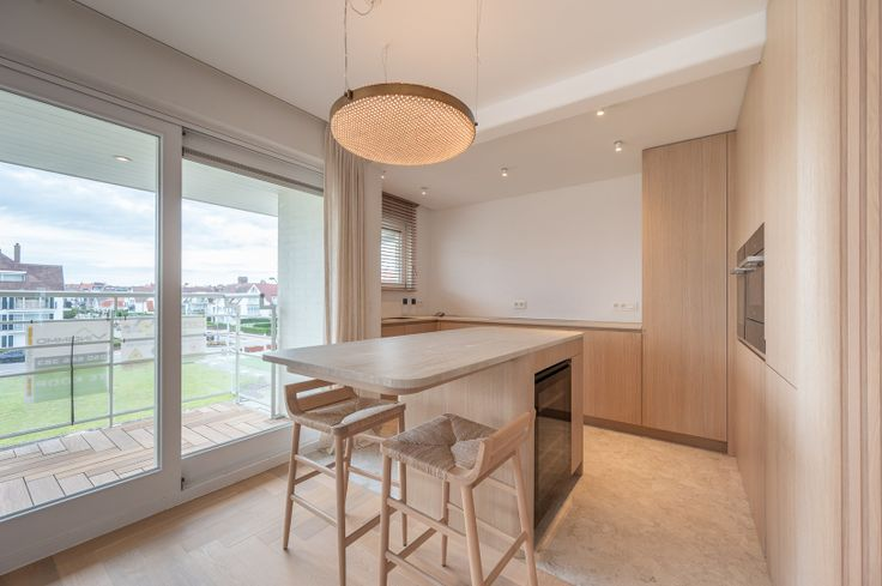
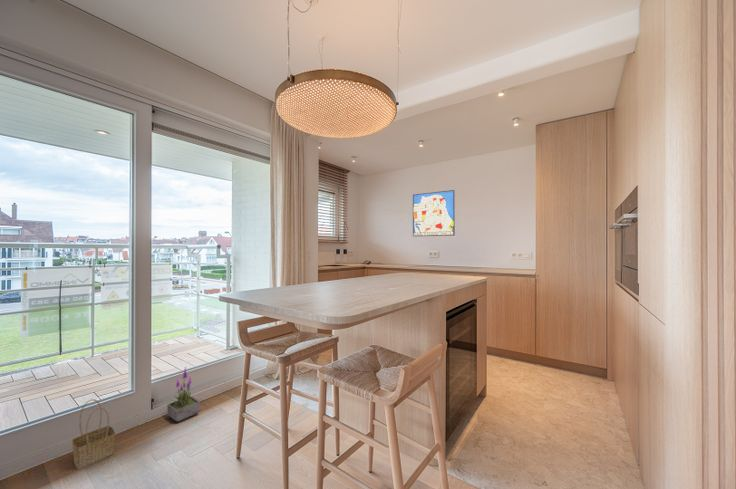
+ potted plant [166,365,201,423]
+ basket [71,398,116,470]
+ wall art [412,189,456,237]
